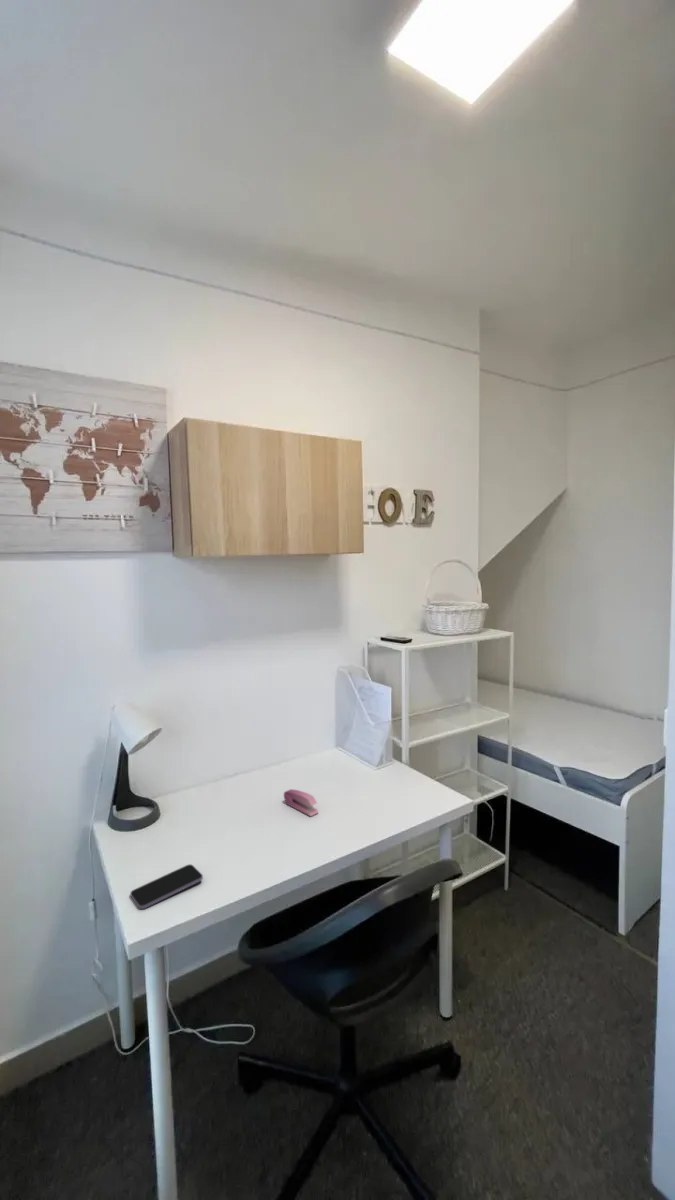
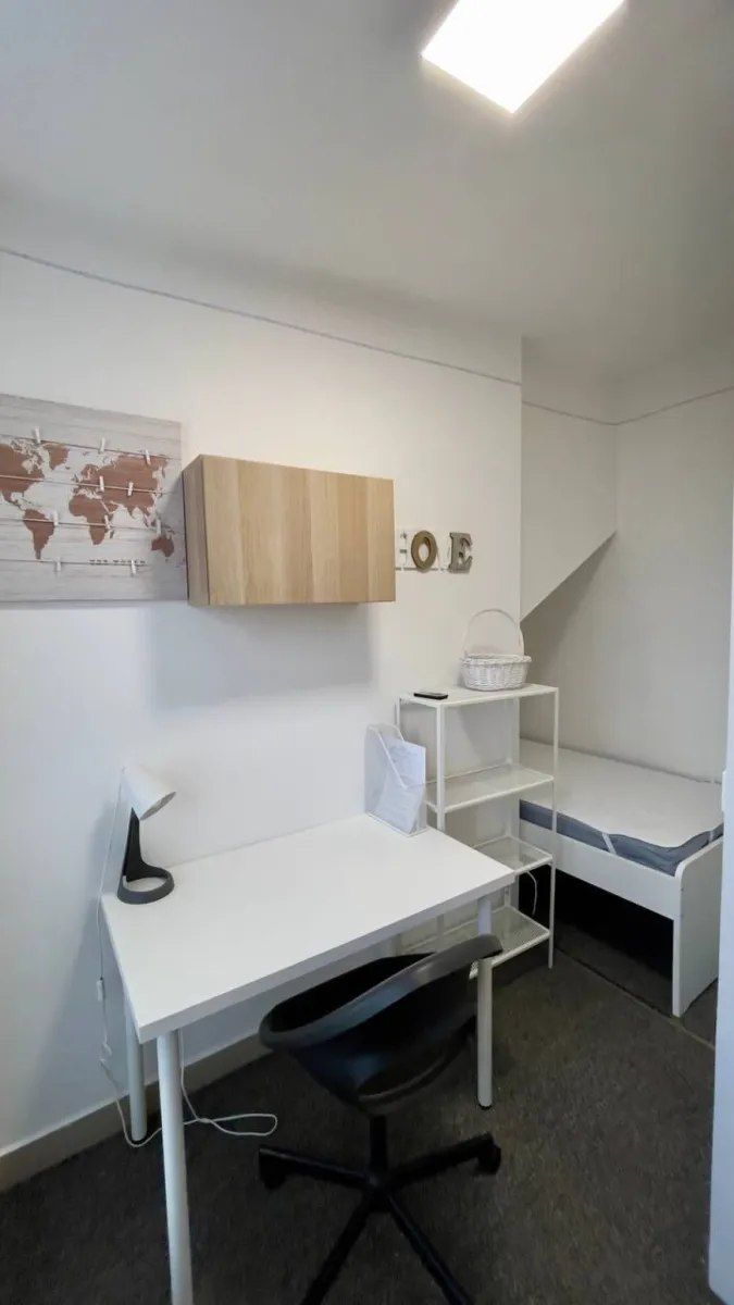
- smartphone [129,863,204,910]
- stapler [283,788,320,818]
